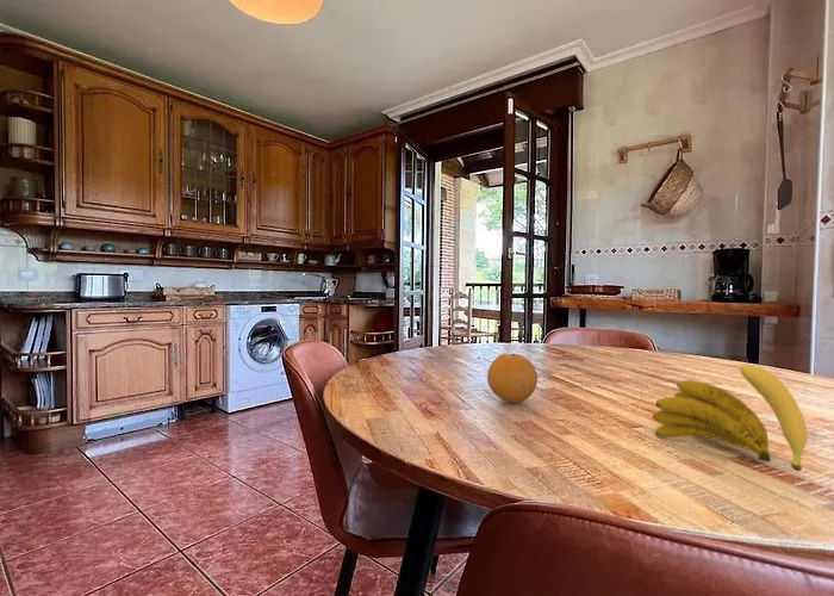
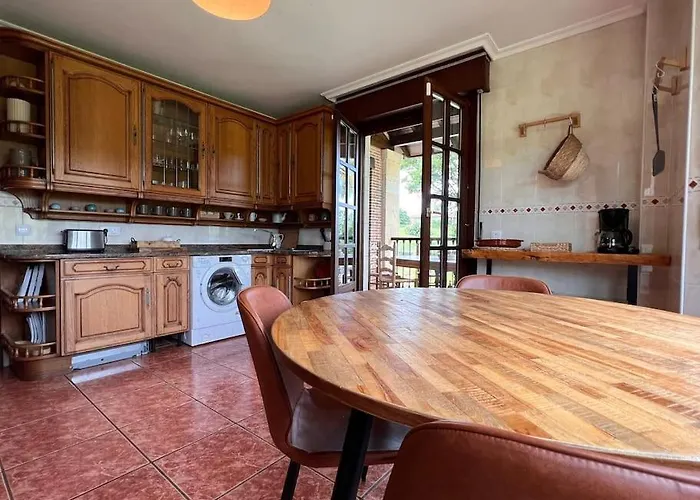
- banana [652,364,809,473]
- fruit [486,353,539,403]
